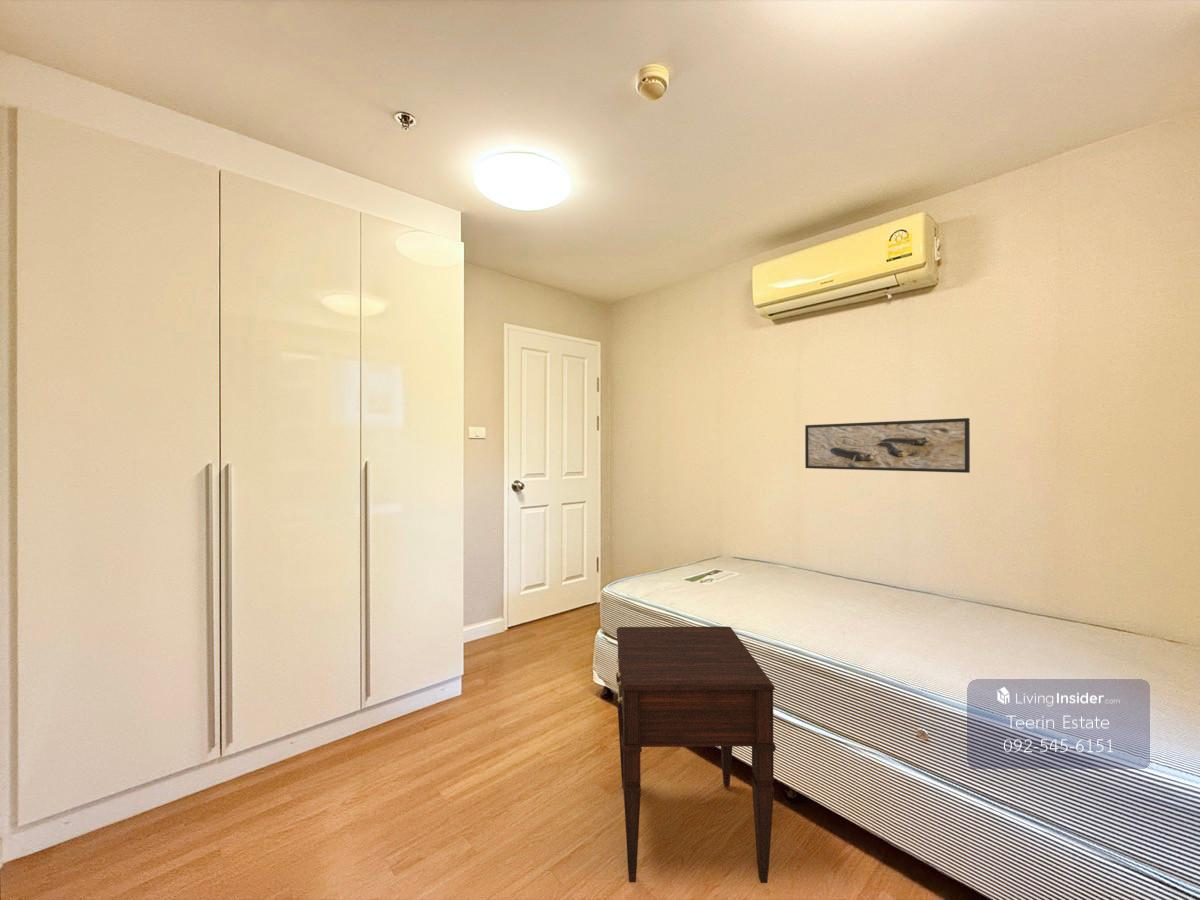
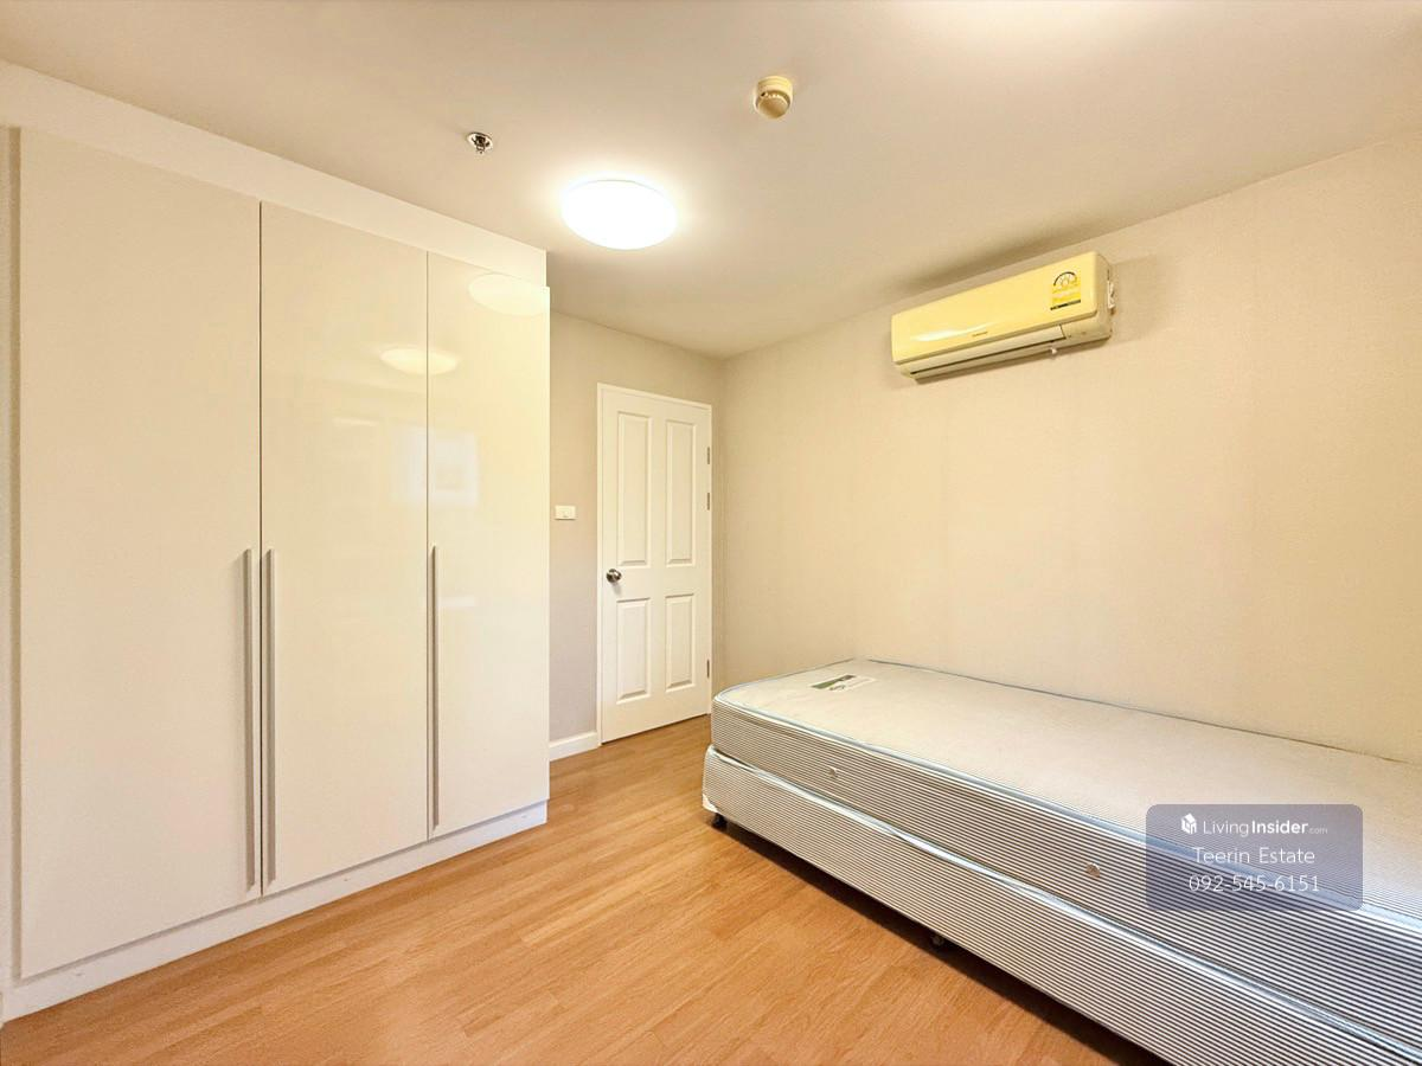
- nightstand [615,625,777,884]
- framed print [804,417,971,474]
